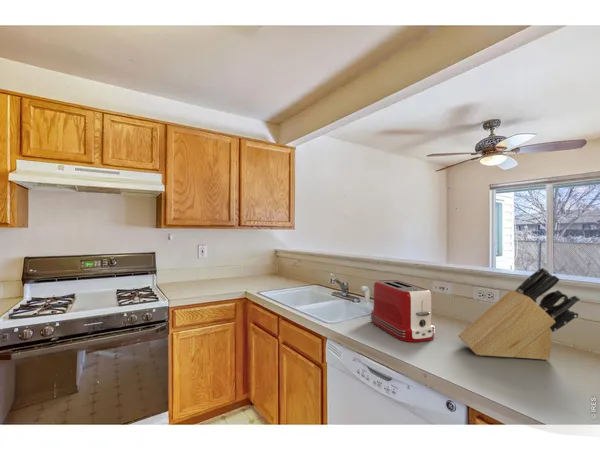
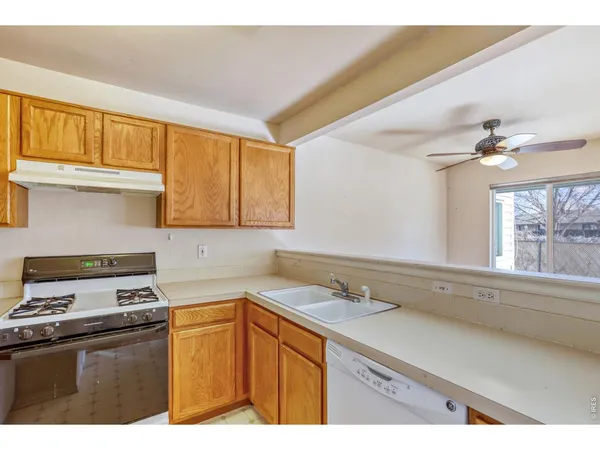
- toaster [370,279,436,343]
- knife block [457,267,581,361]
